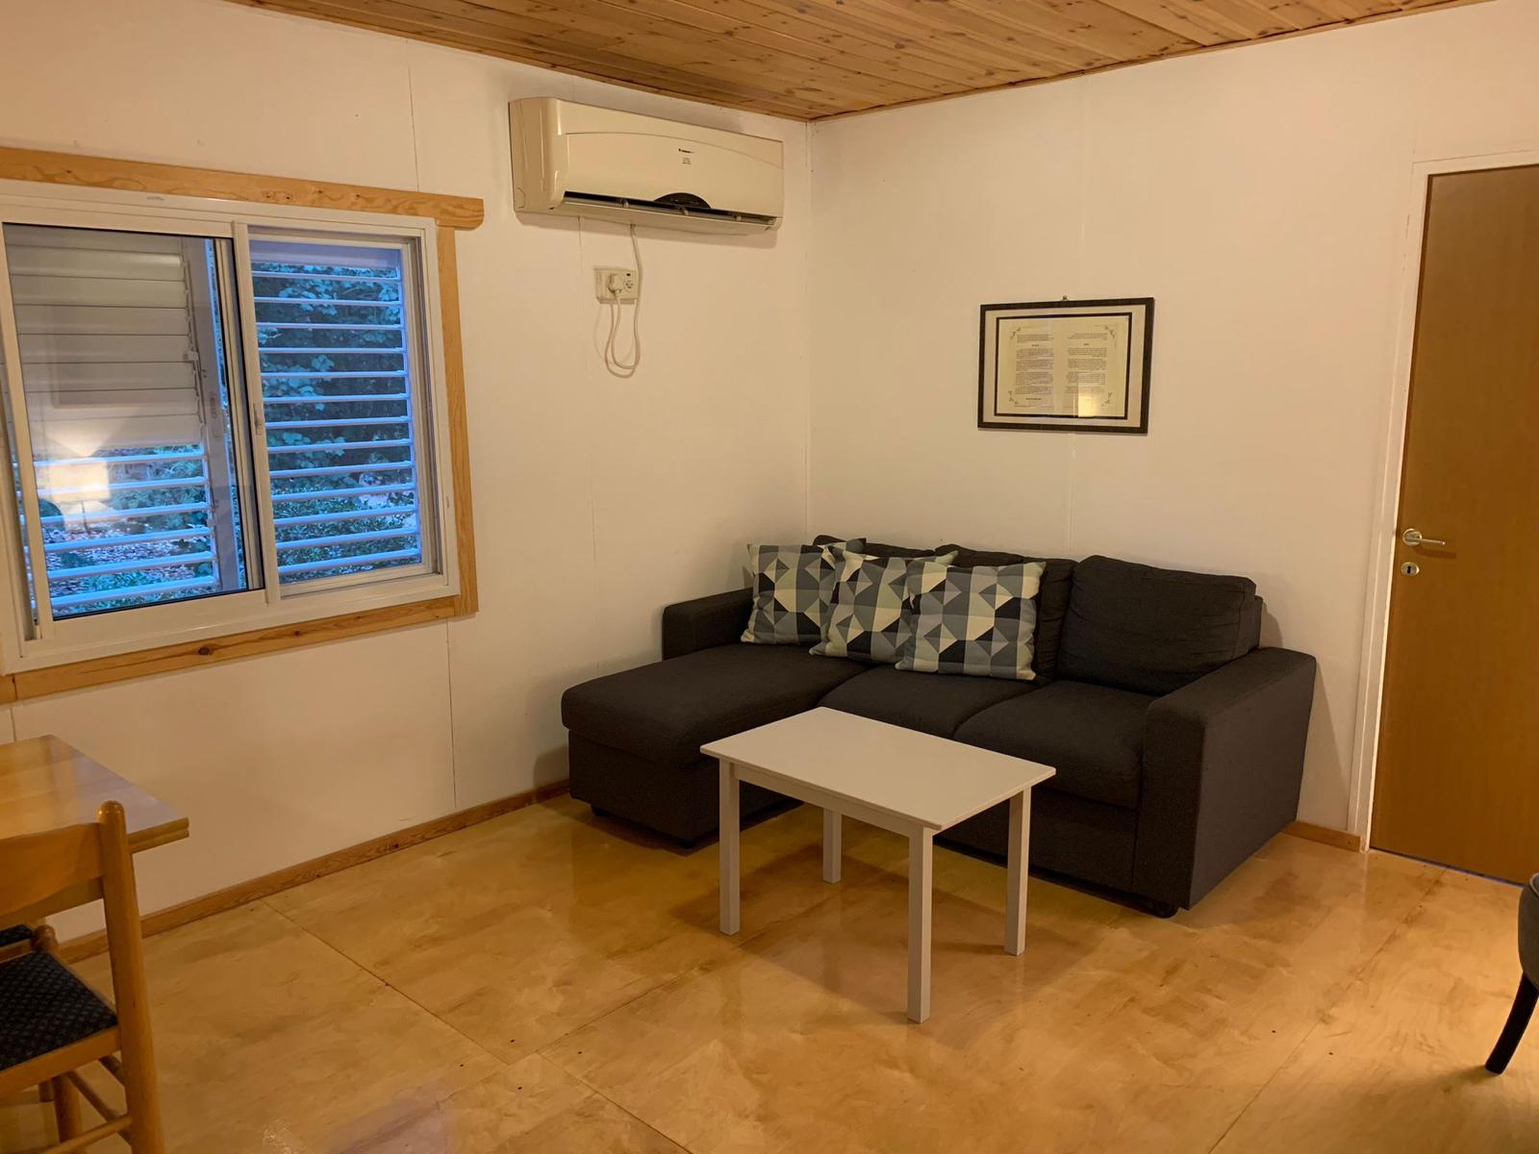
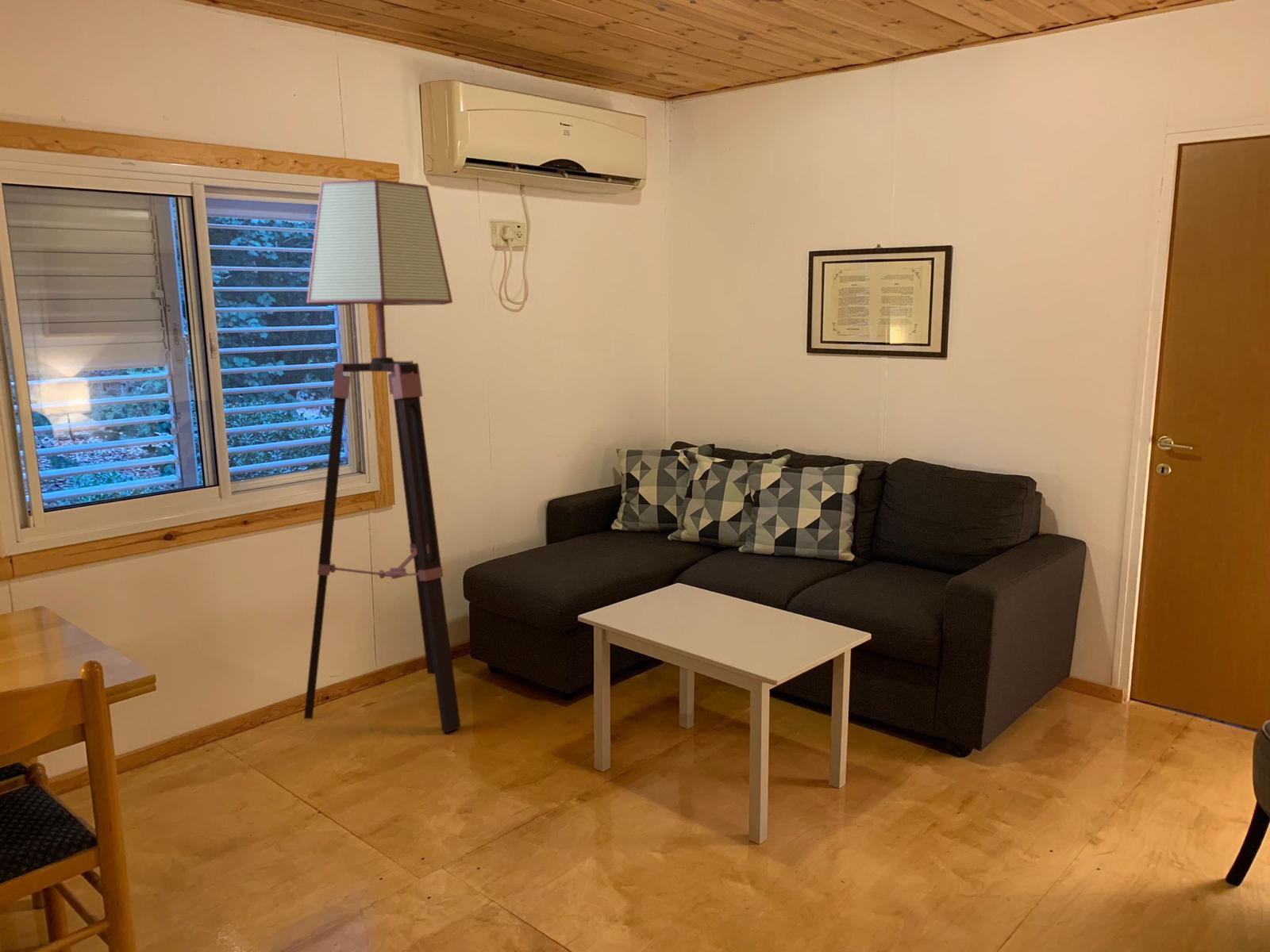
+ floor lamp [303,178,461,733]
